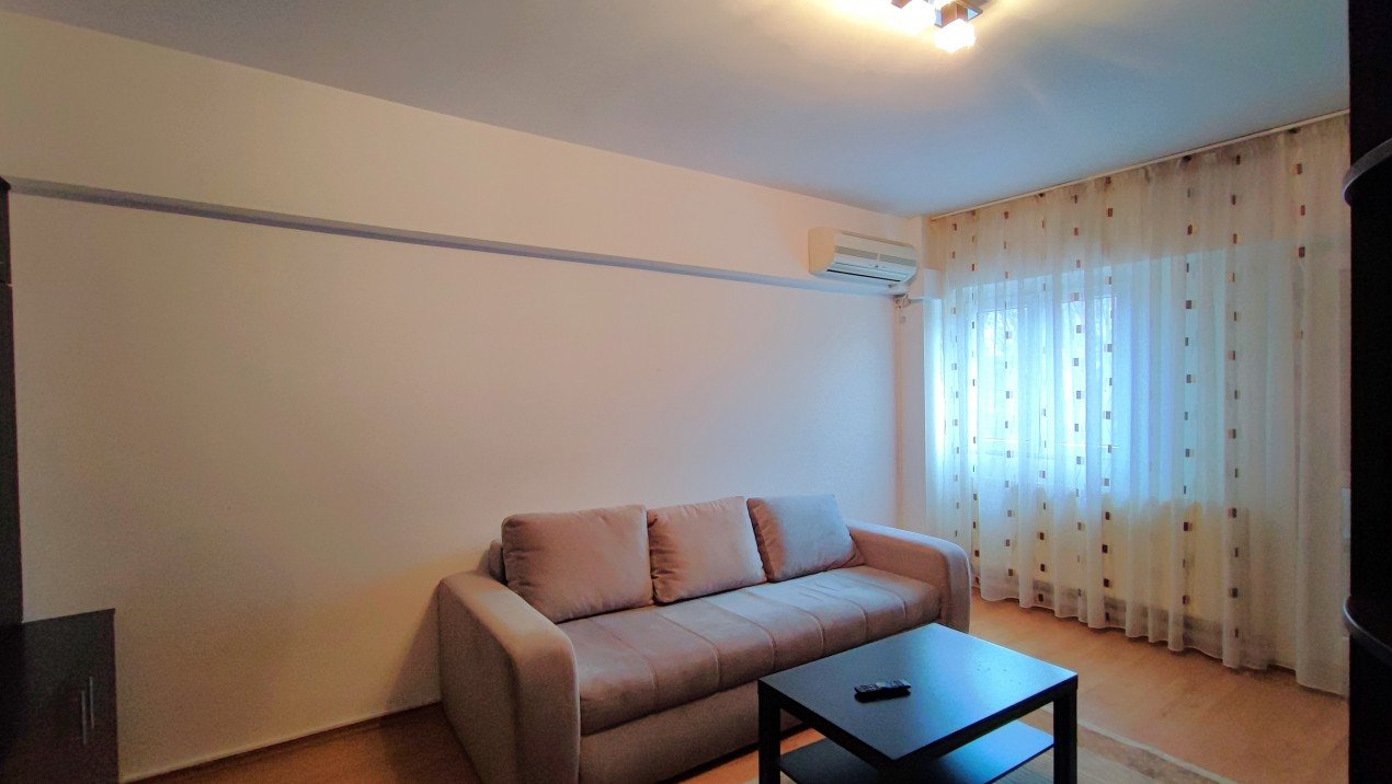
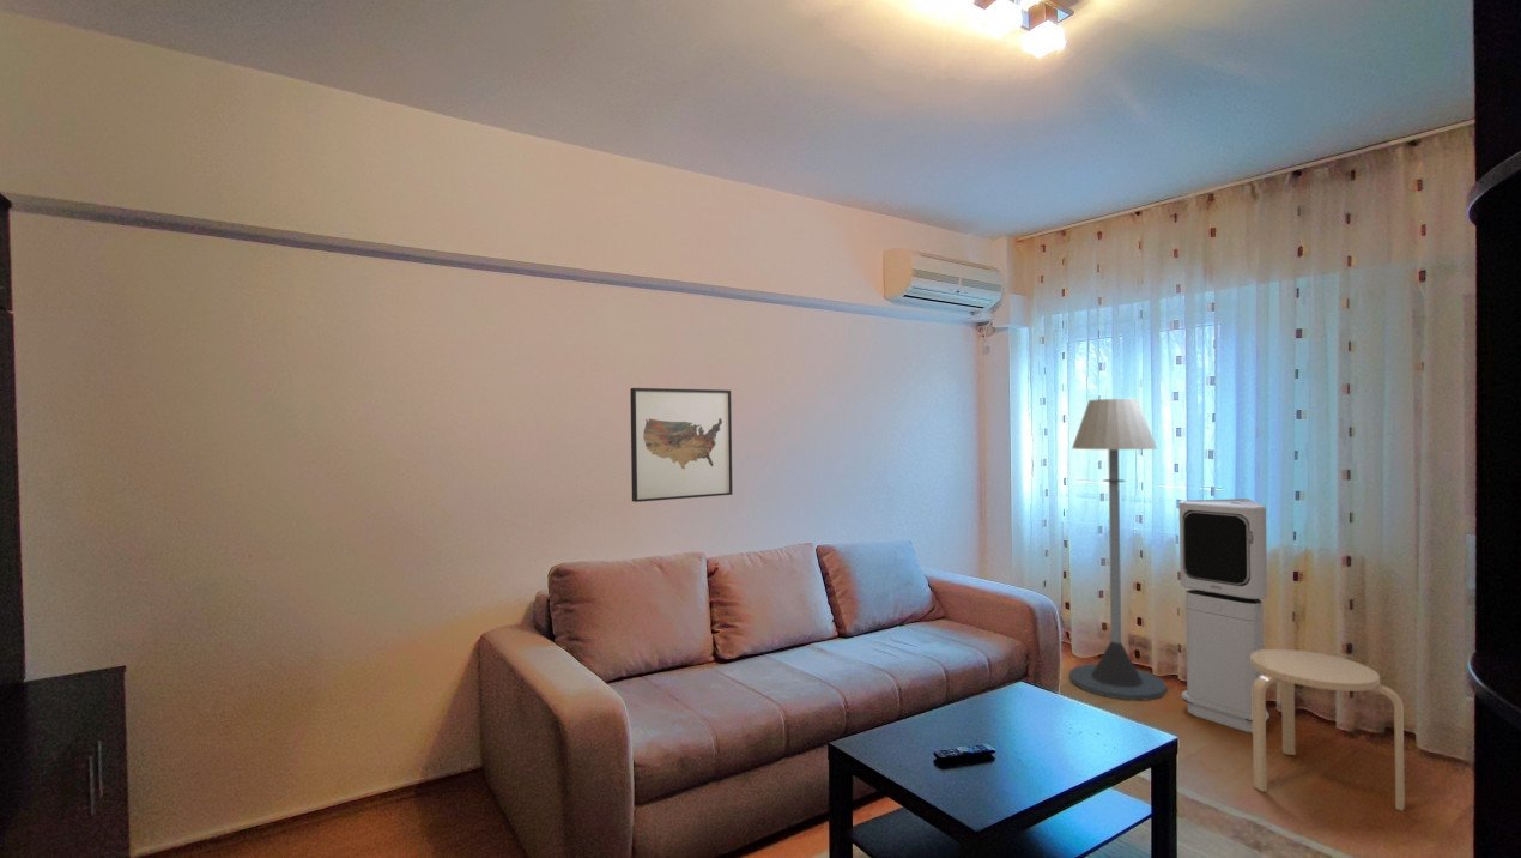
+ floor lamp [1068,398,1168,701]
+ air purifier [1178,497,1271,735]
+ wall art [629,387,734,503]
+ stool [1252,648,1406,812]
